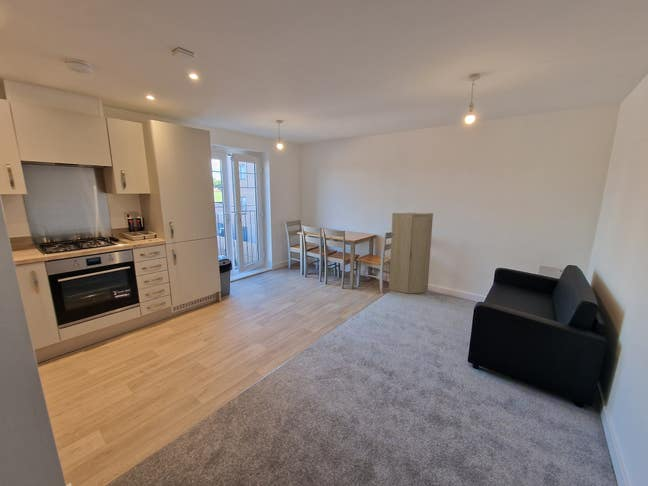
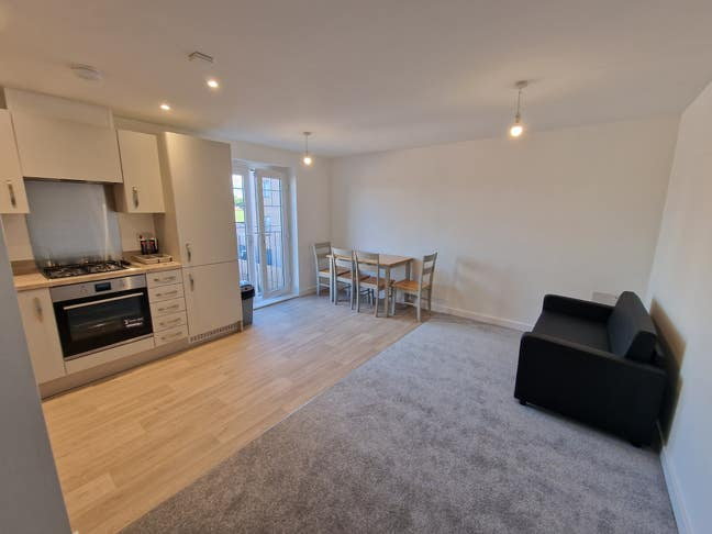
- cabinet [388,212,434,295]
